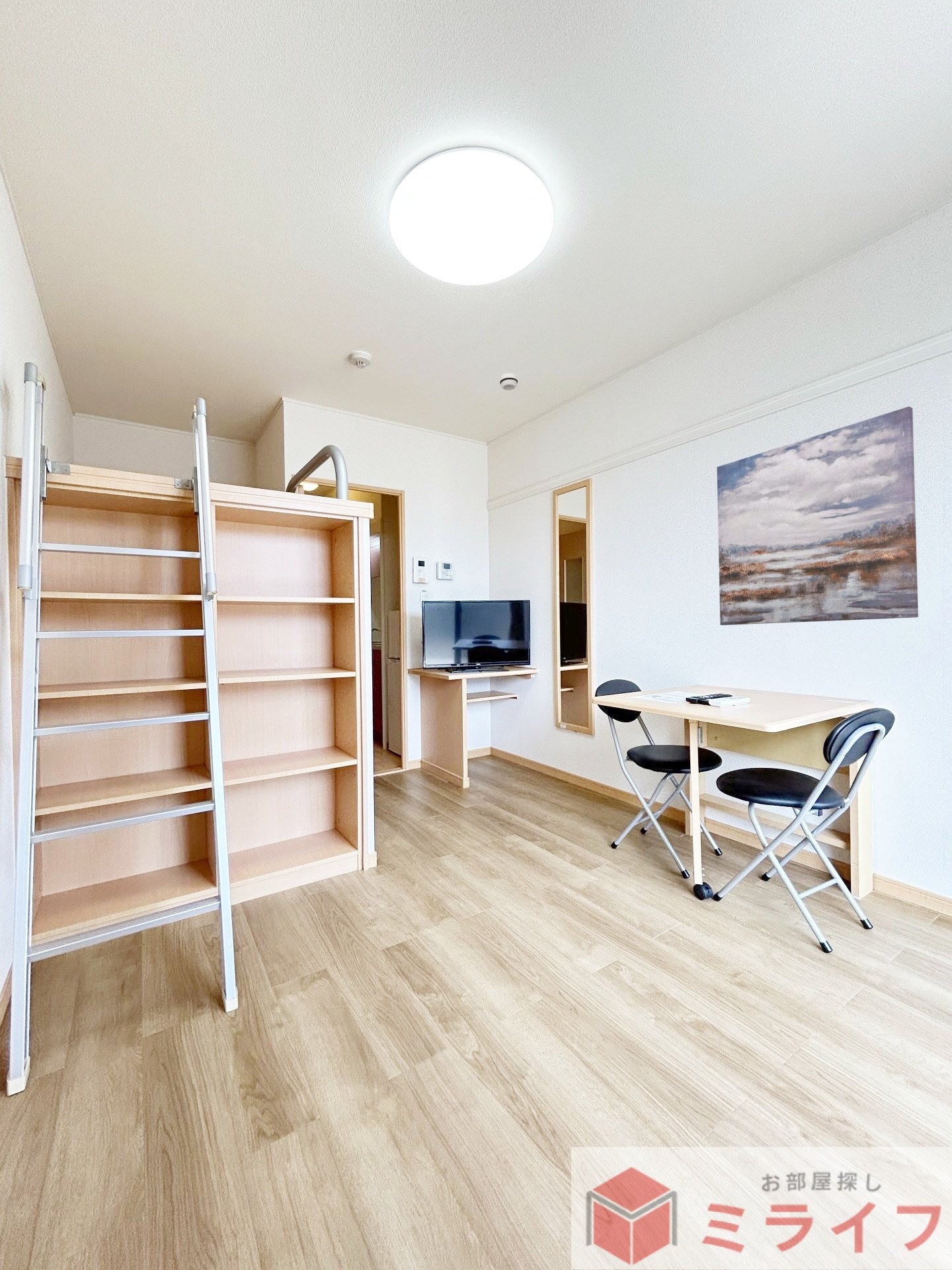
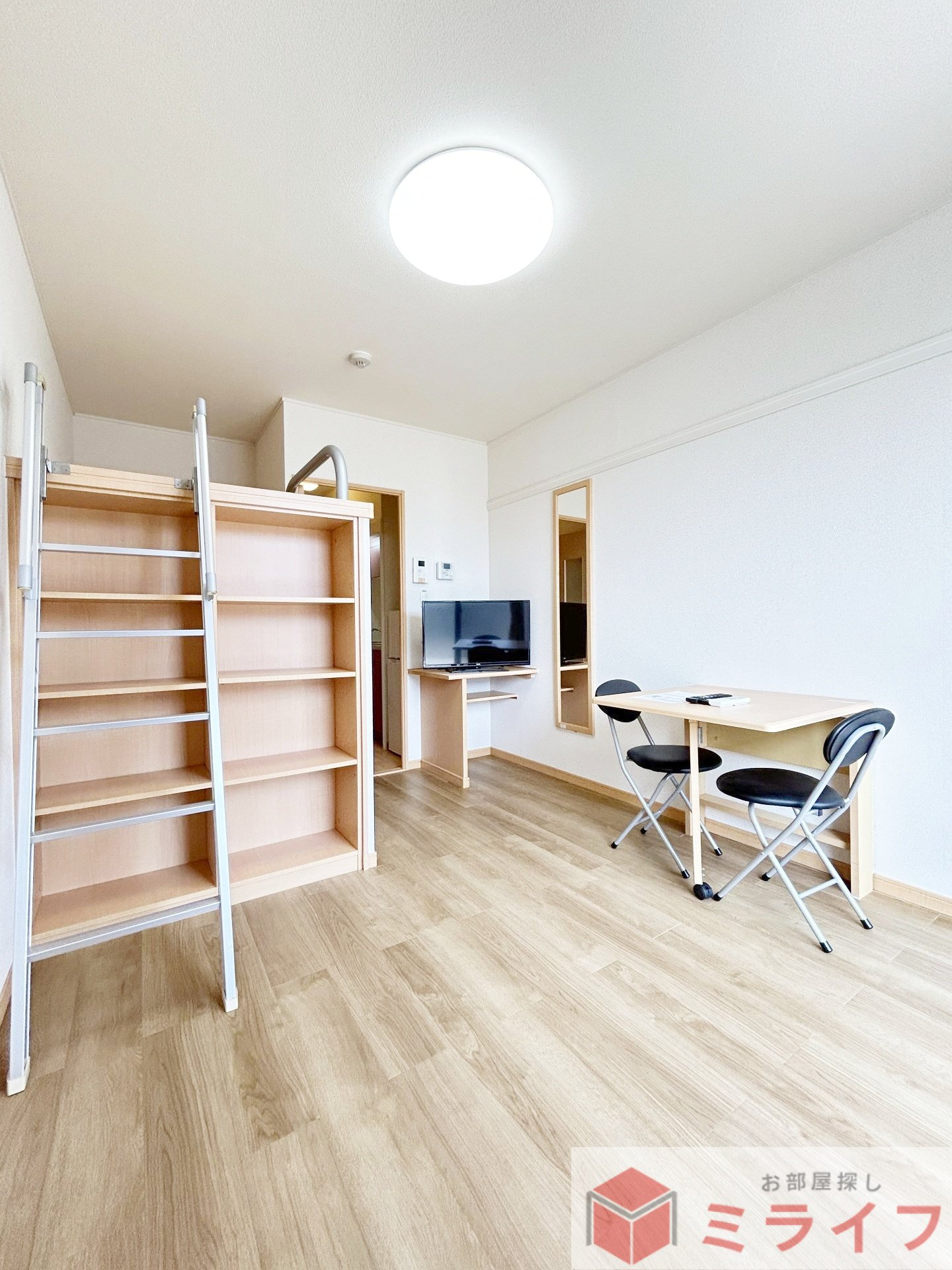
- wall art [717,406,919,626]
- smoke detector [499,372,518,391]
